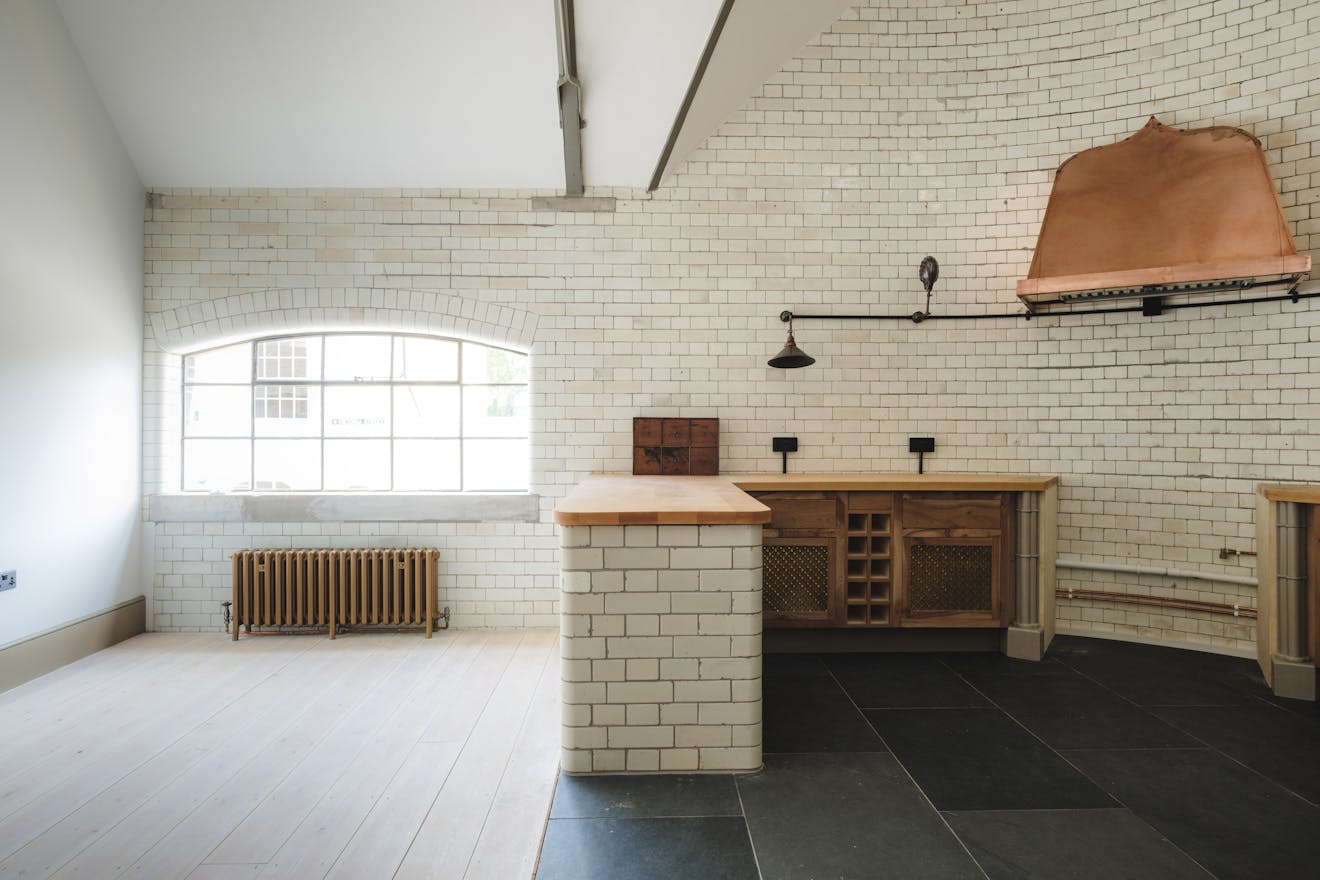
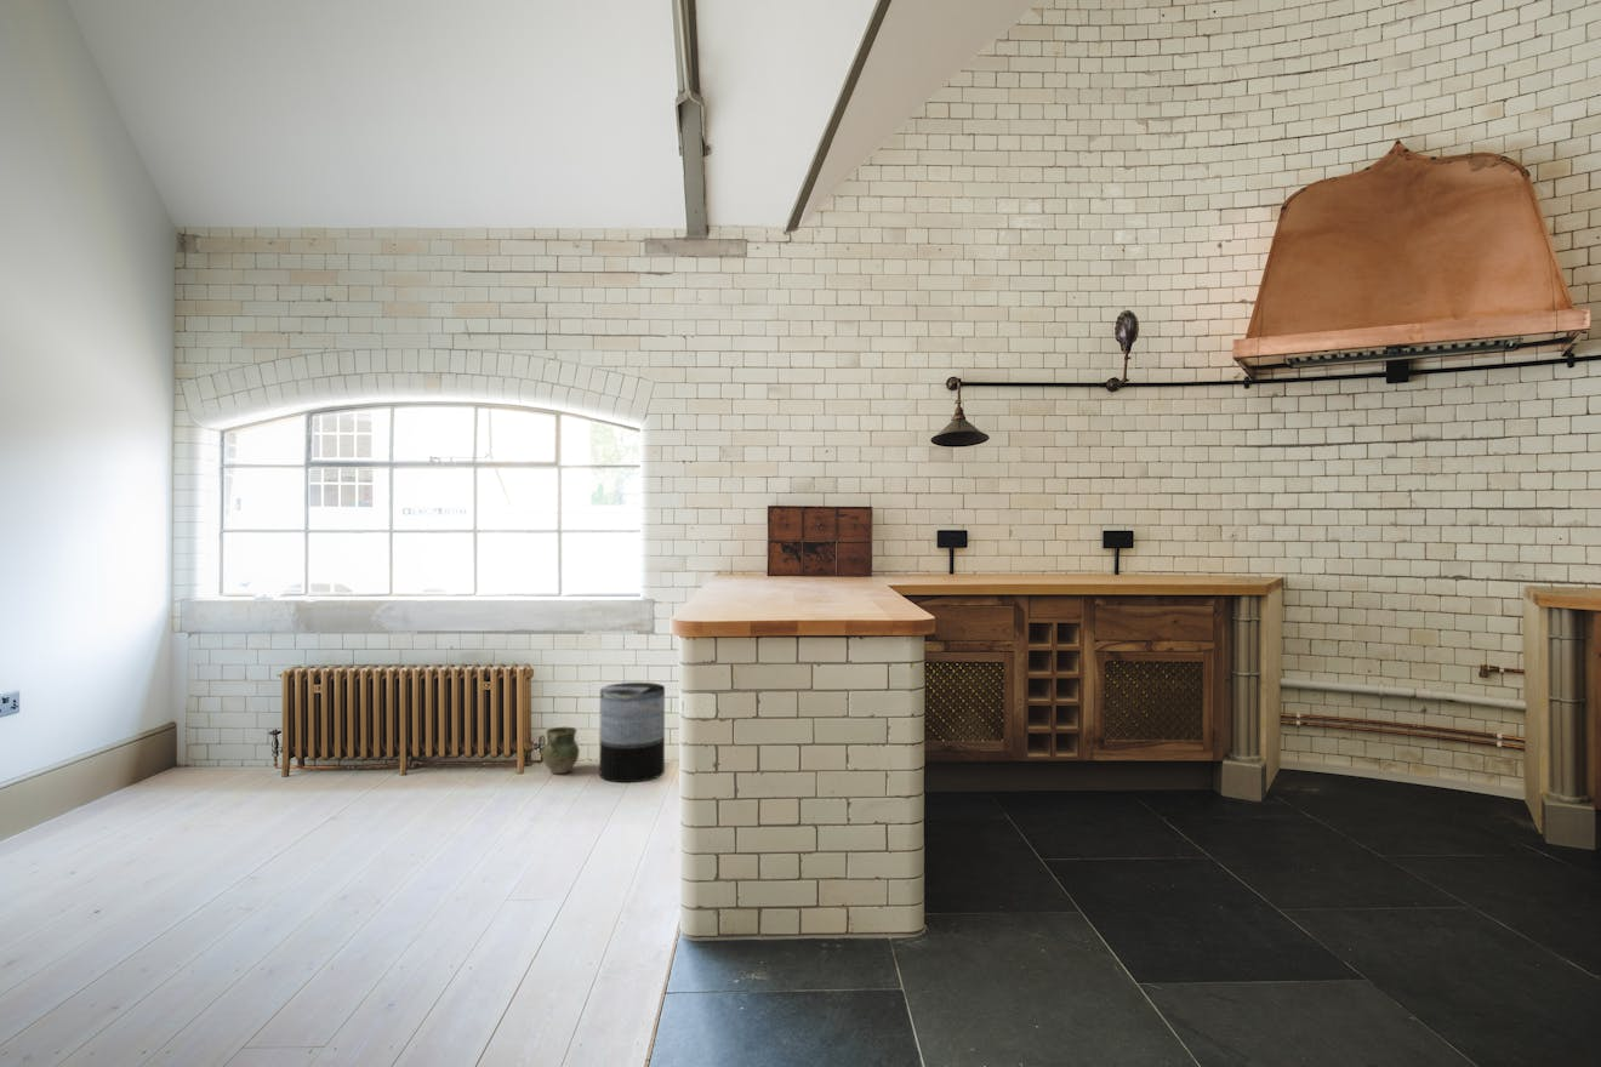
+ trash can [598,681,666,783]
+ ceramic jug [541,725,581,775]
